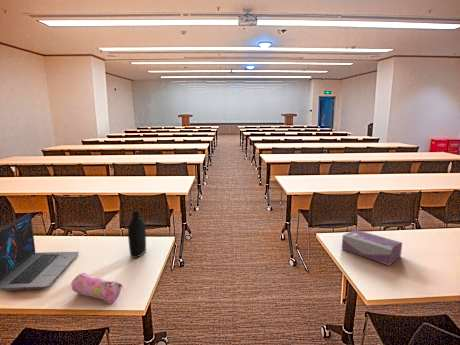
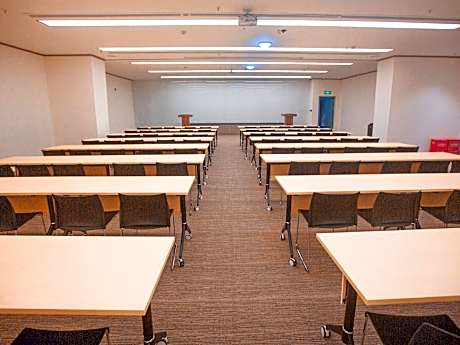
- tissue box [341,228,403,266]
- laptop [0,212,80,291]
- pencil case [70,272,124,305]
- bottle [127,210,147,259]
